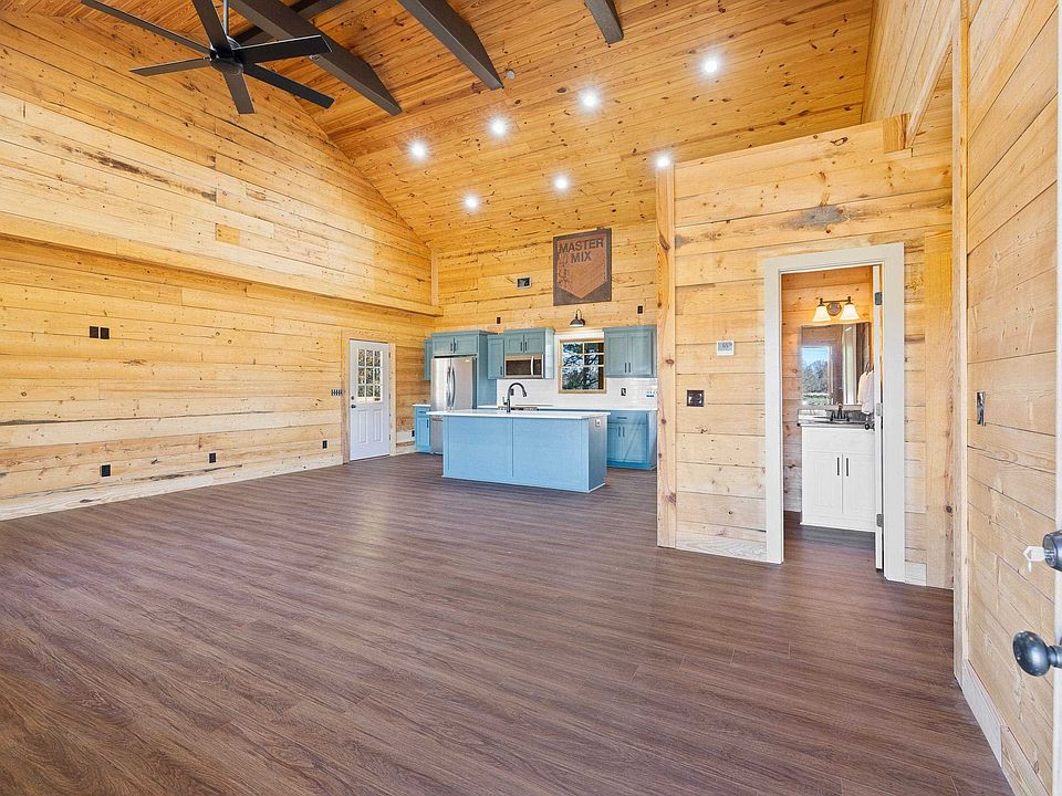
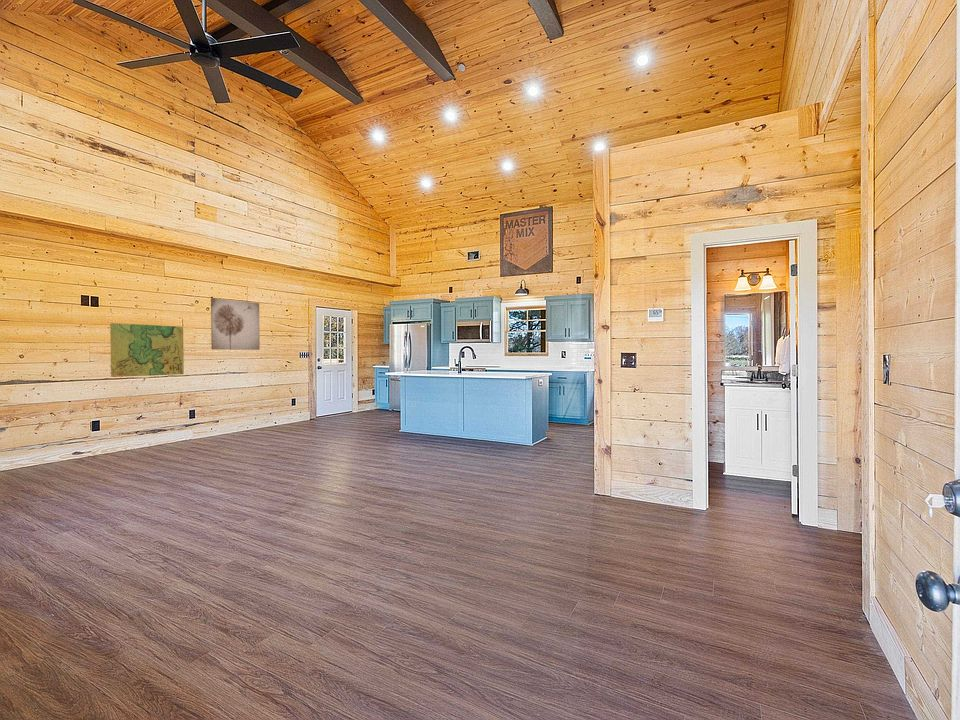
+ wall art [210,297,261,351]
+ map [109,322,185,378]
